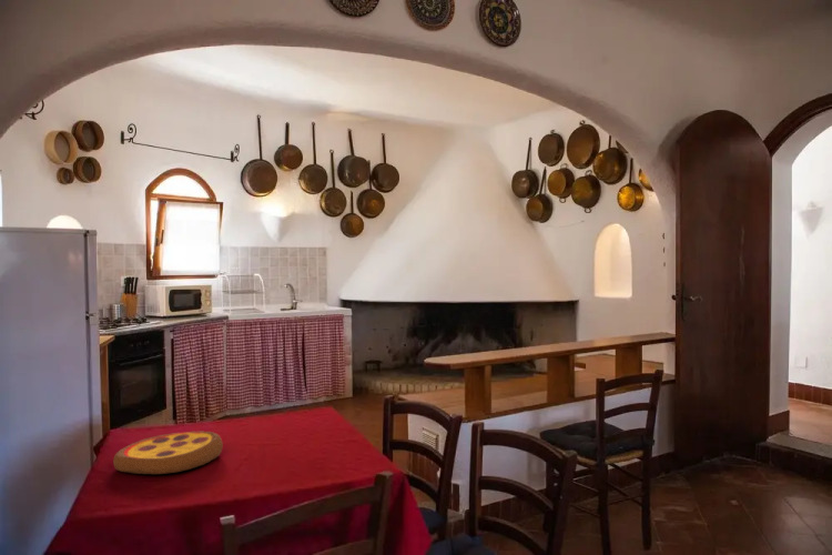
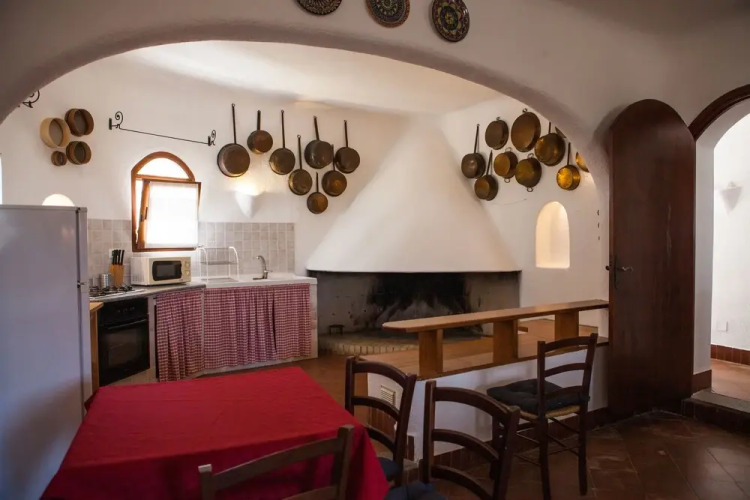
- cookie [112,431,224,475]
